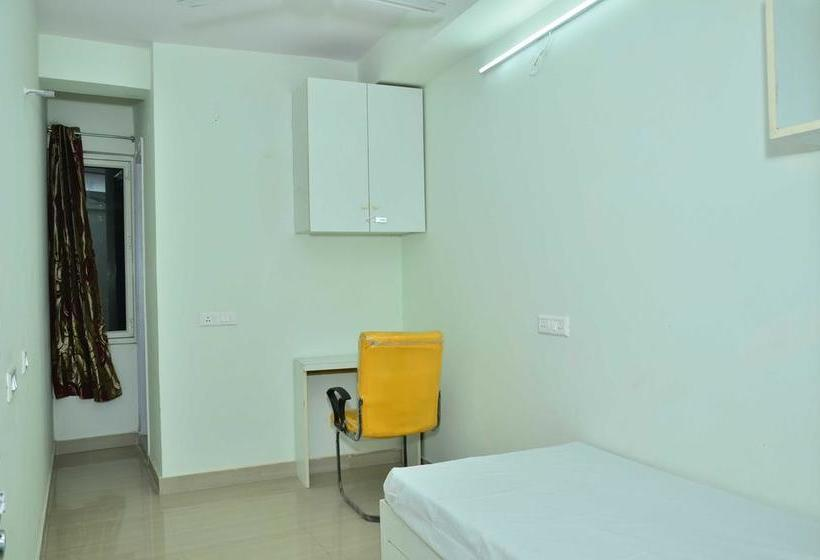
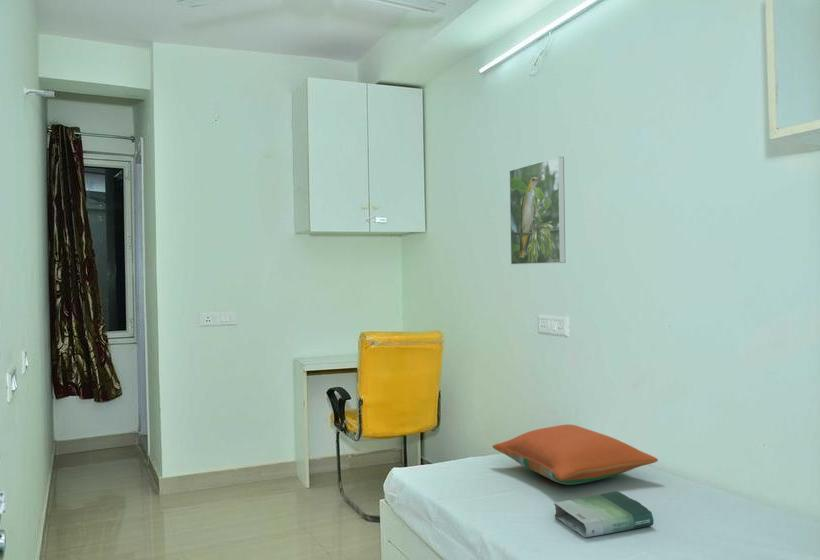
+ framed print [508,156,567,266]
+ book [553,490,655,538]
+ pillow [492,424,659,486]
